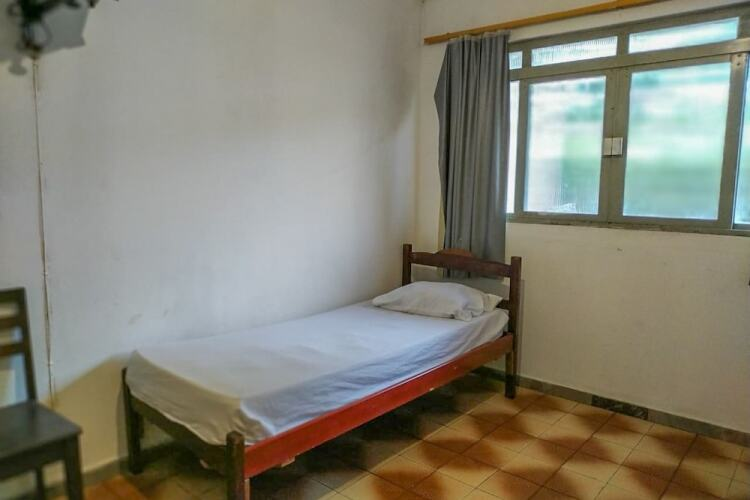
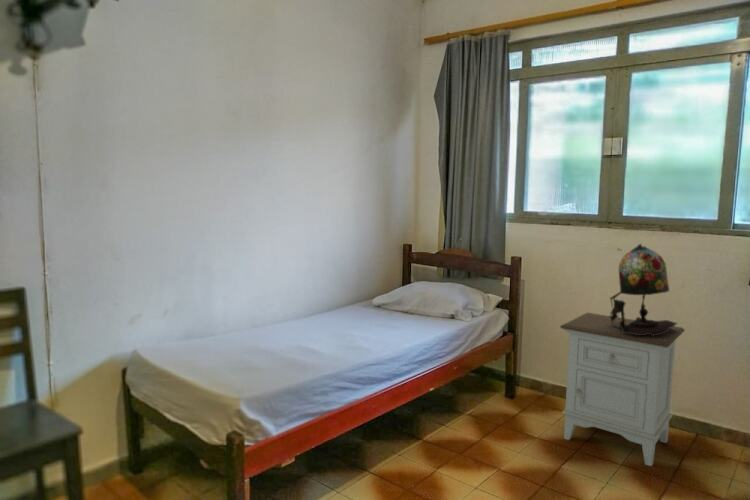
+ table lamp [608,243,678,336]
+ nightstand [559,312,686,468]
